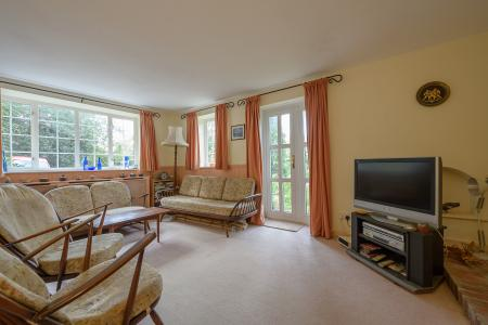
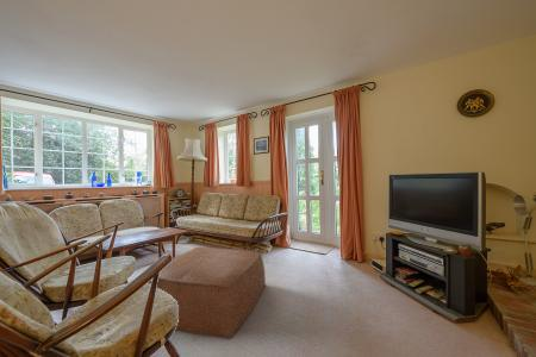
+ ottoman [148,246,267,340]
